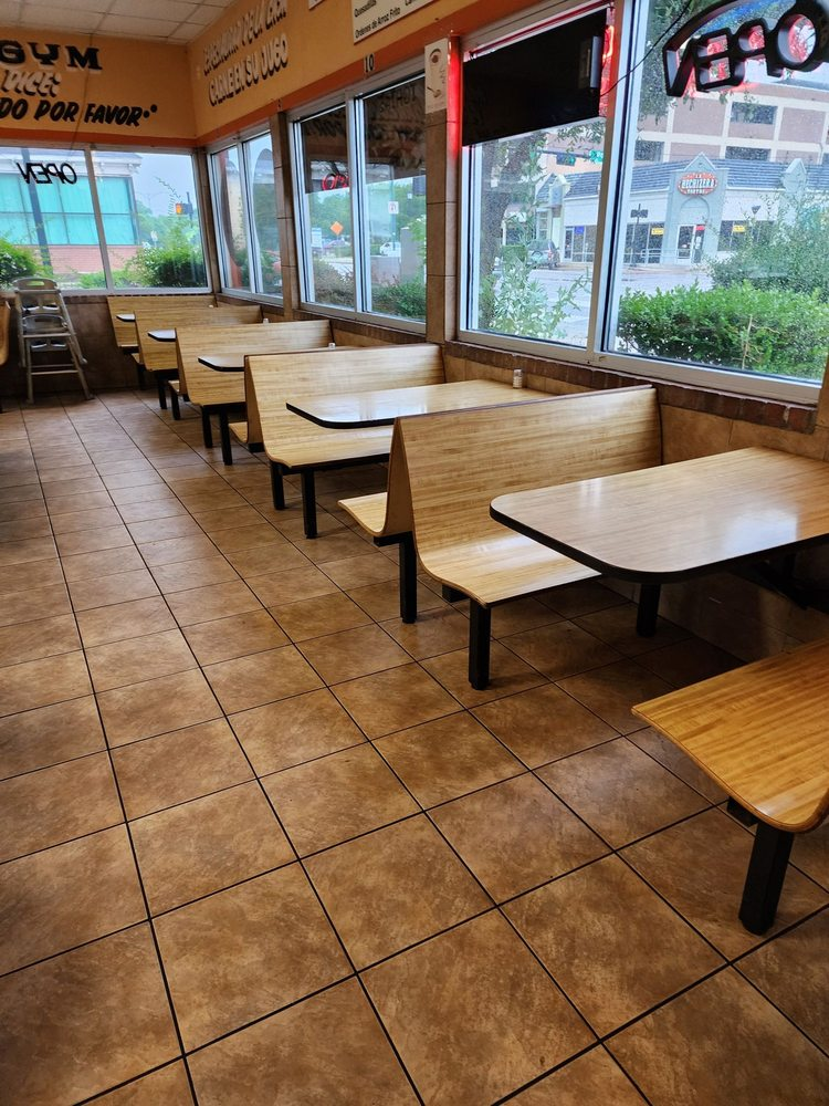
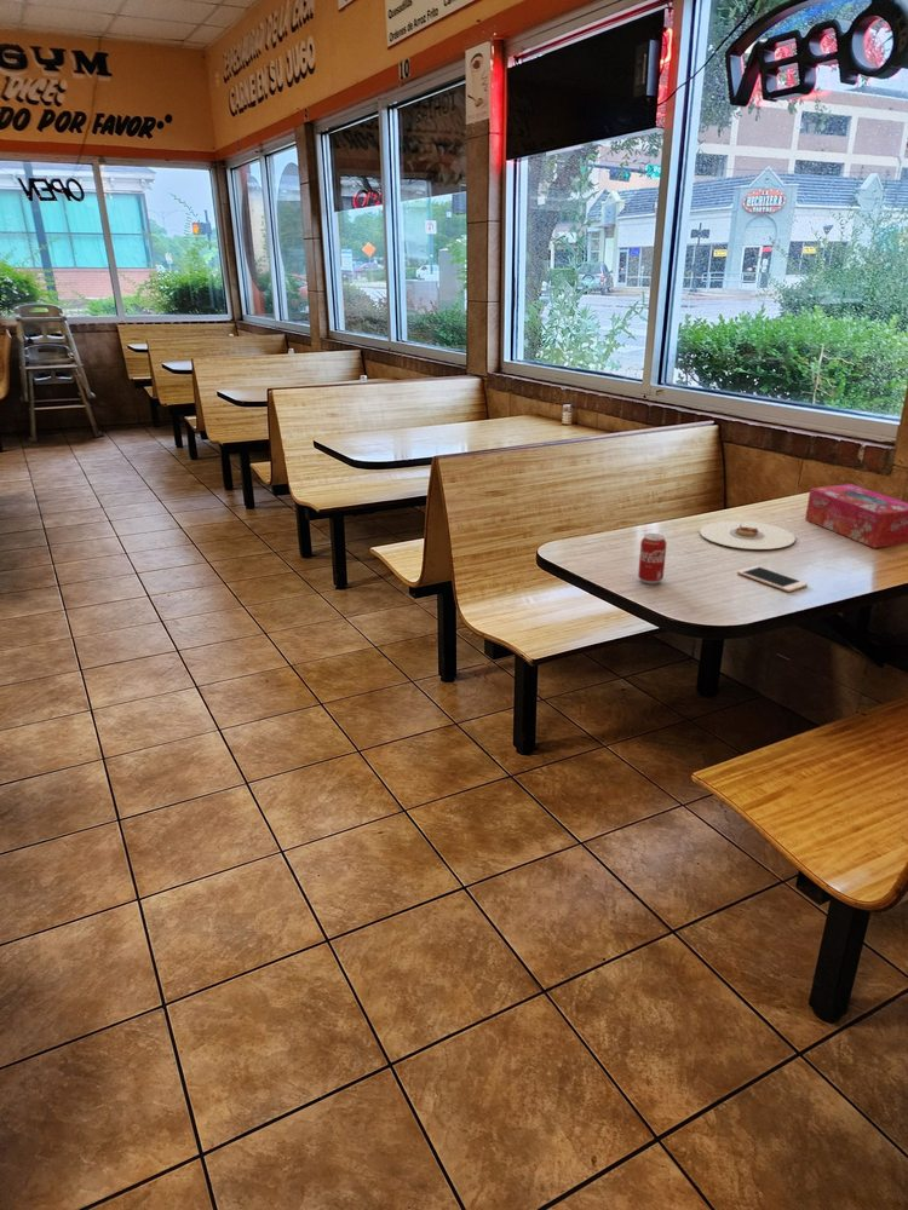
+ cell phone [736,565,809,593]
+ tissue box [804,483,908,549]
+ beverage can [637,532,667,586]
+ plate [699,520,797,551]
